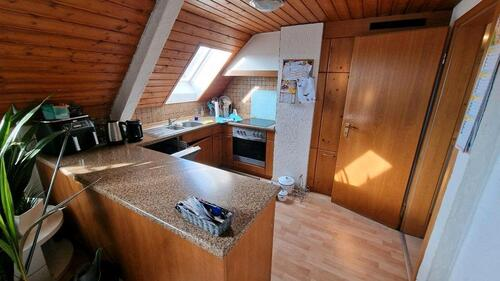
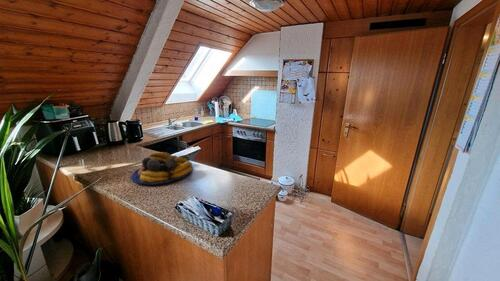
+ fruit bowl [130,151,194,186]
